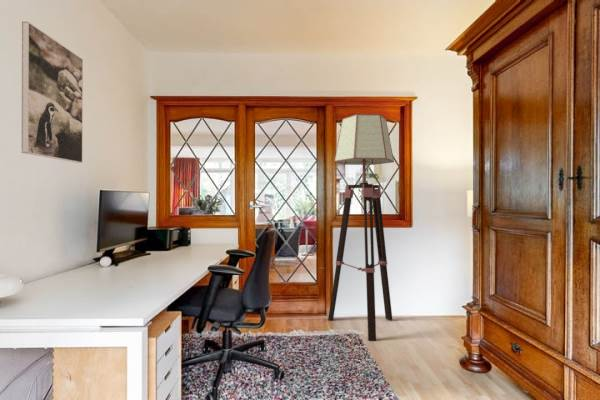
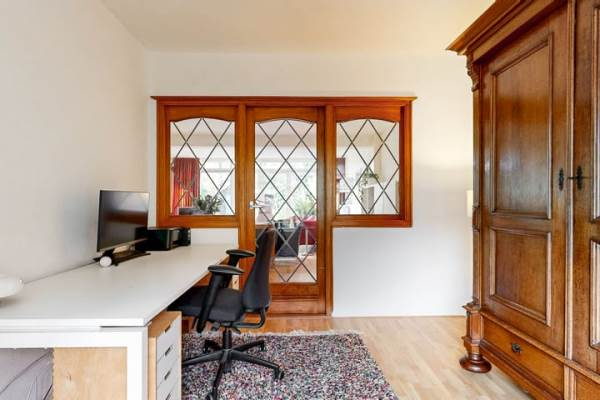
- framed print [21,21,84,164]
- floor lamp [327,113,395,342]
